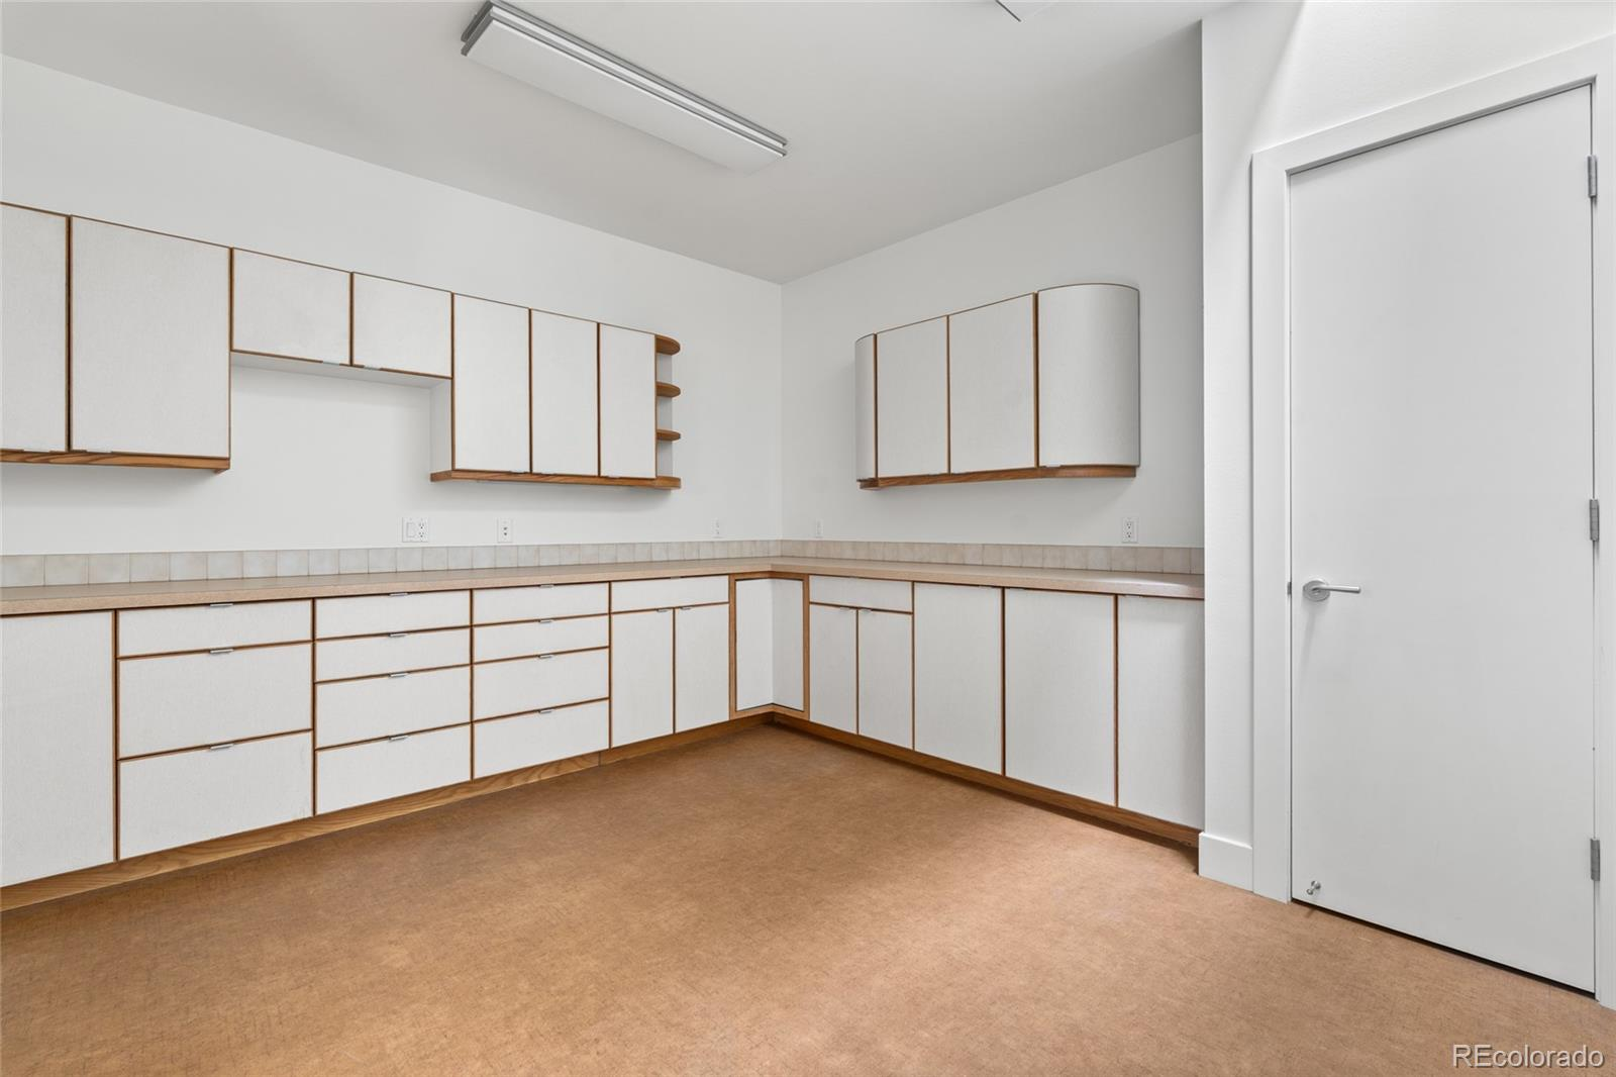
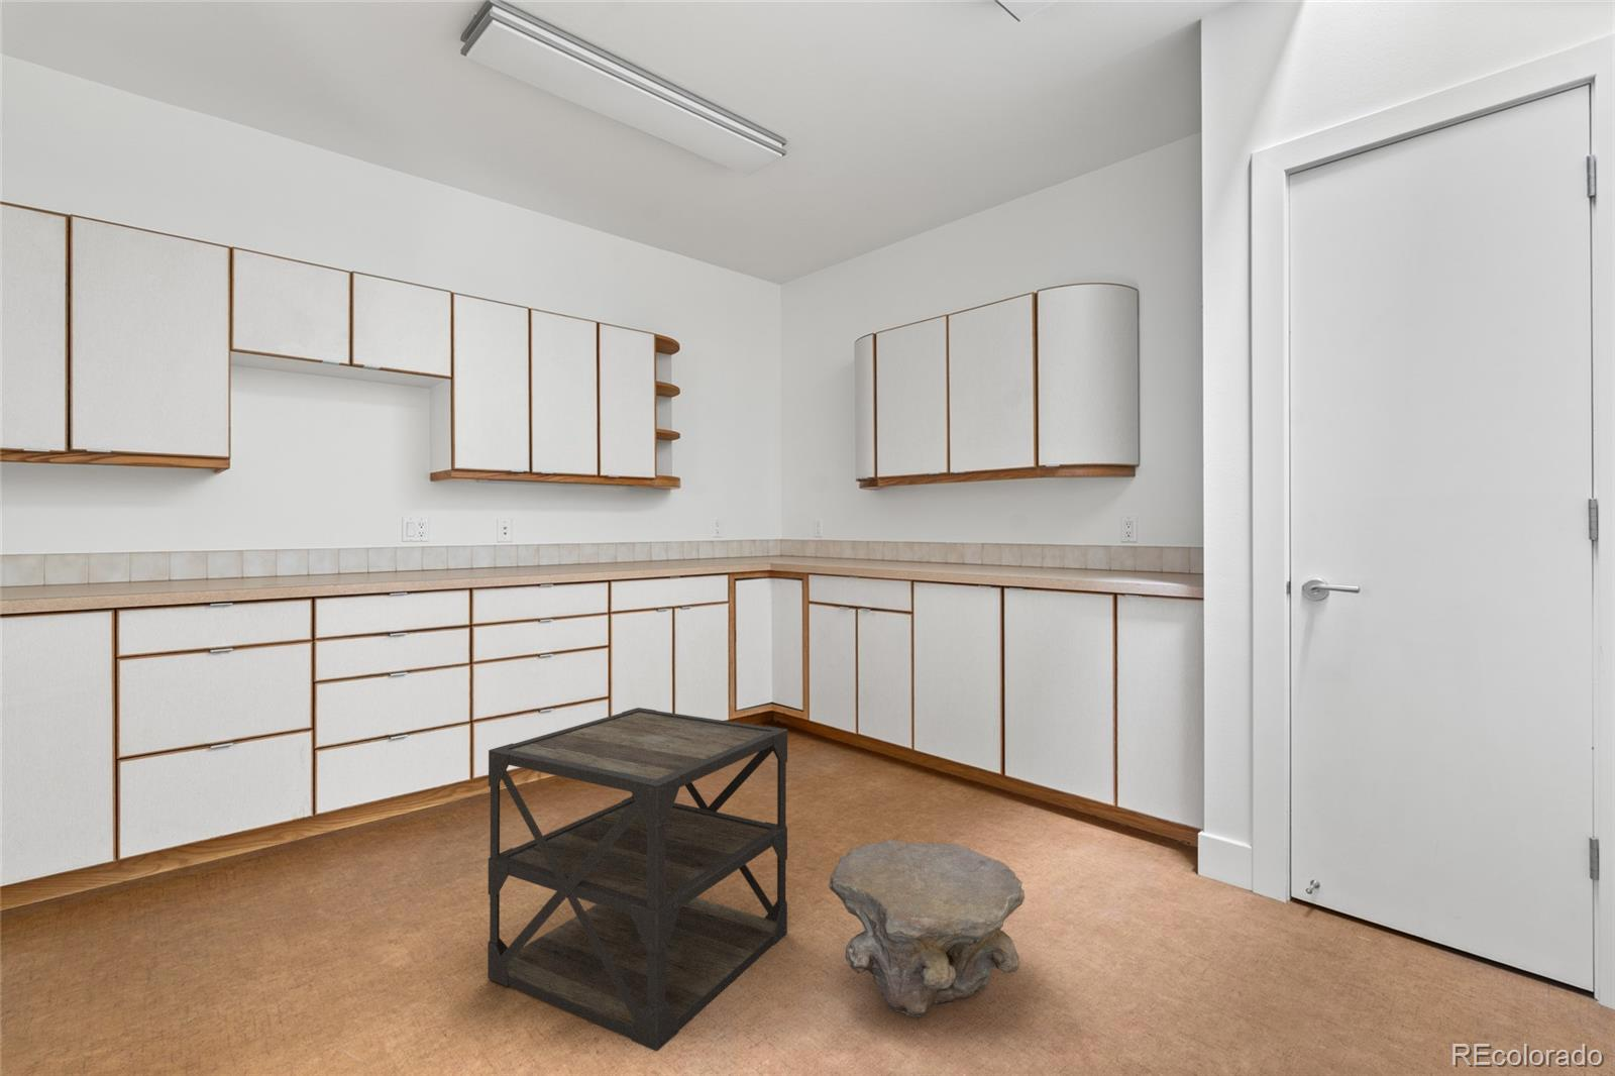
+ stool [827,838,1025,1017]
+ side table [486,706,789,1052]
